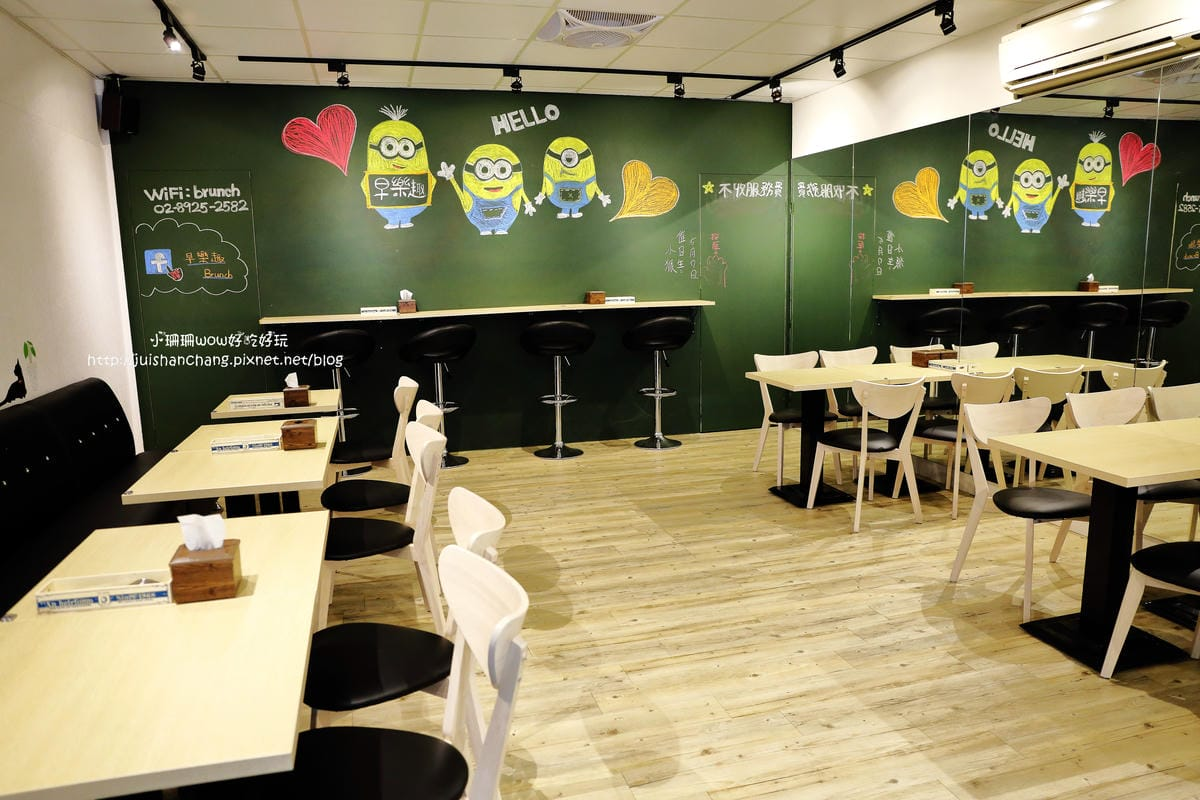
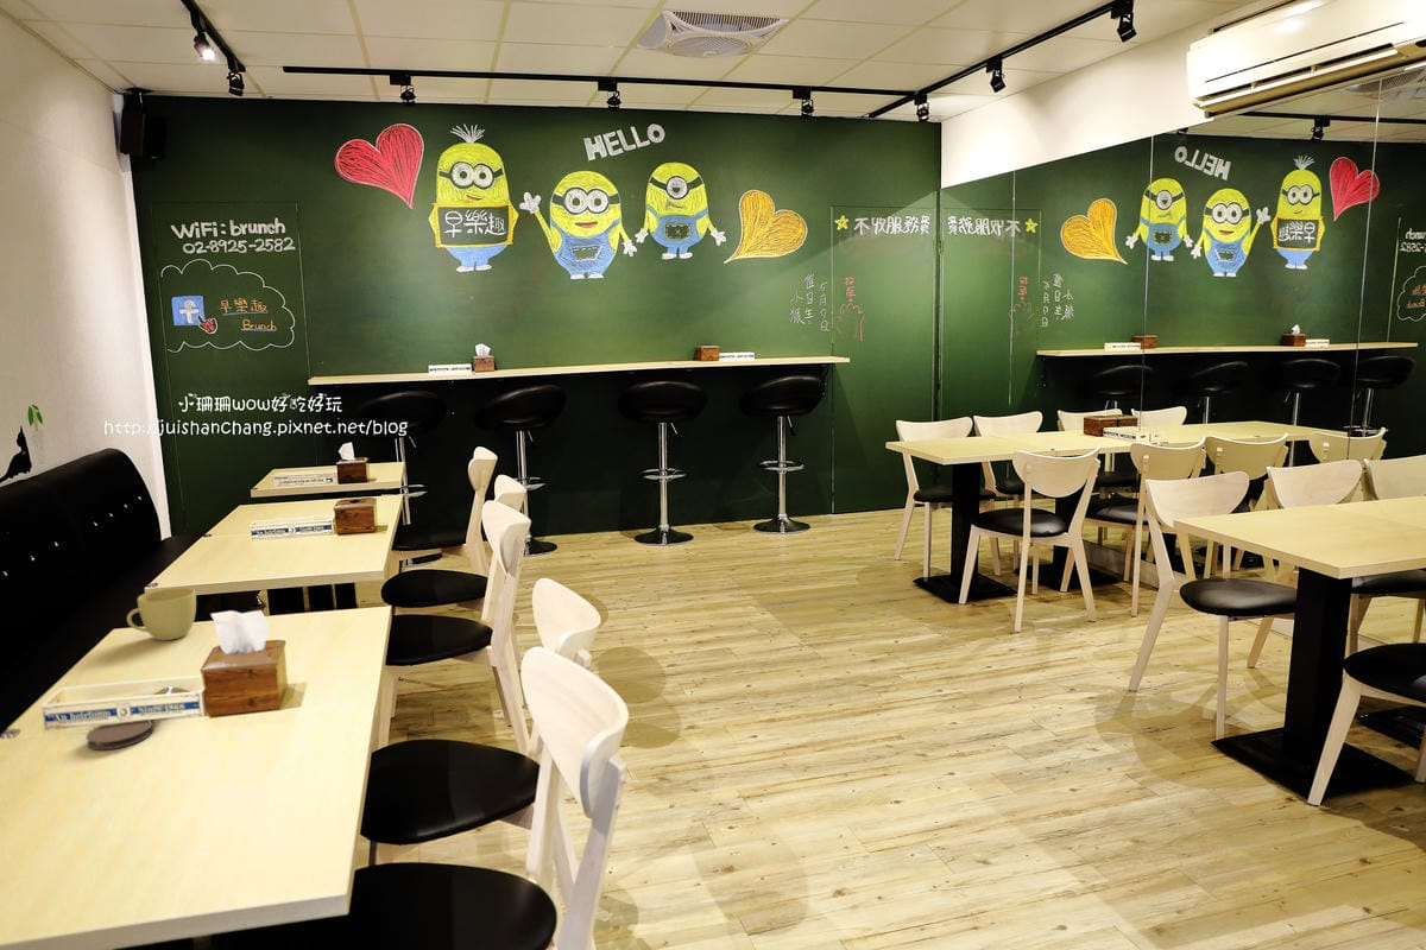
+ coaster [86,718,153,750]
+ cup [126,587,197,641]
